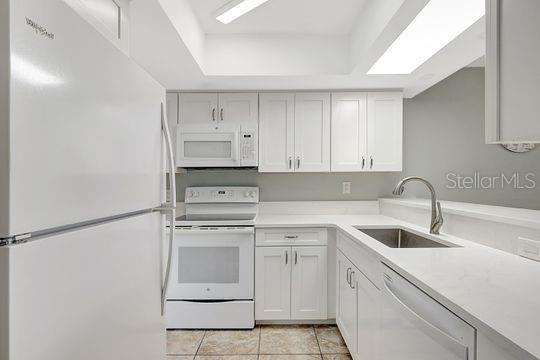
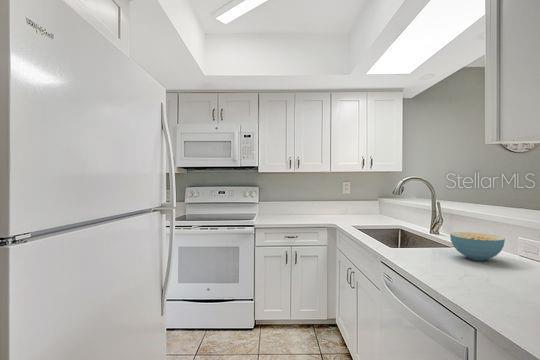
+ cereal bowl [449,231,506,261]
